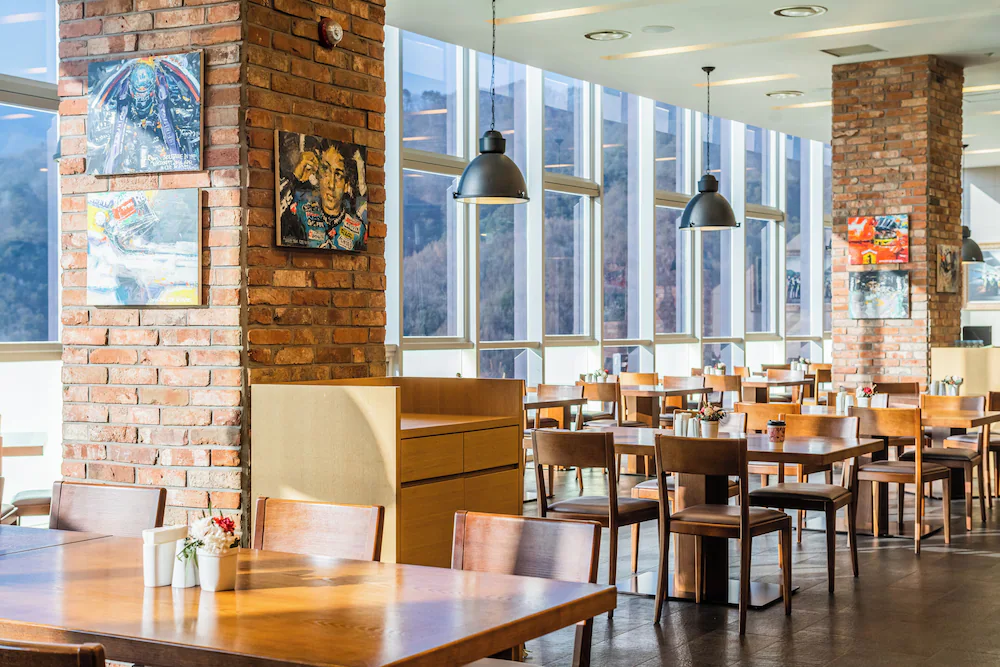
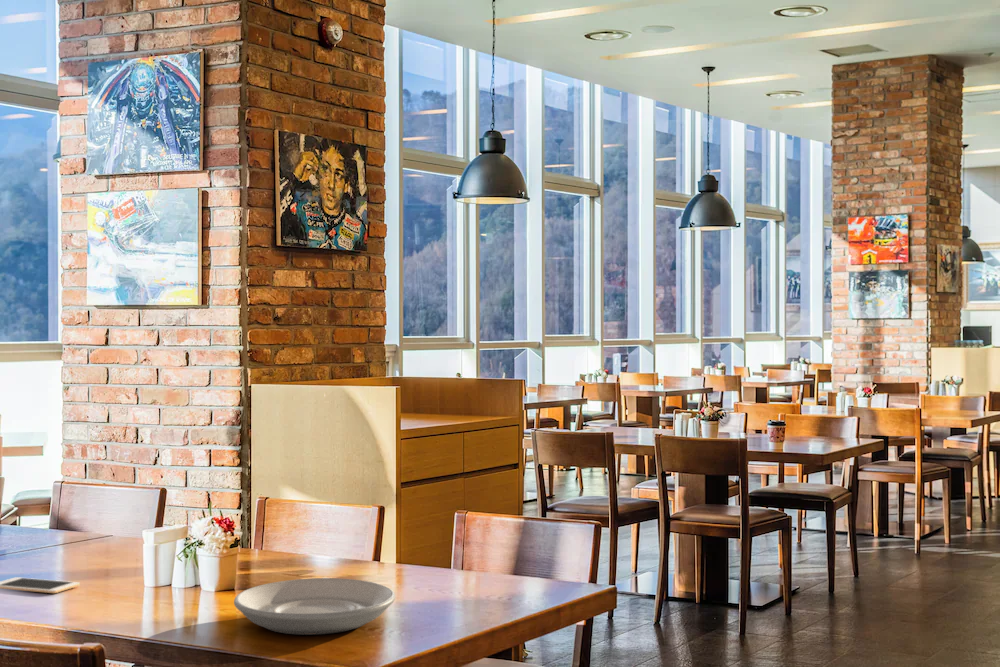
+ plate [233,577,396,636]
+ cell phone [0,576,81,594]
